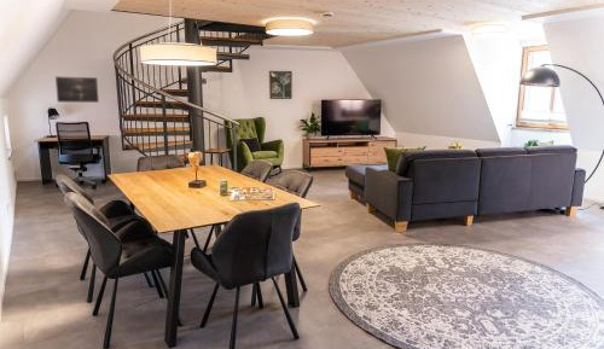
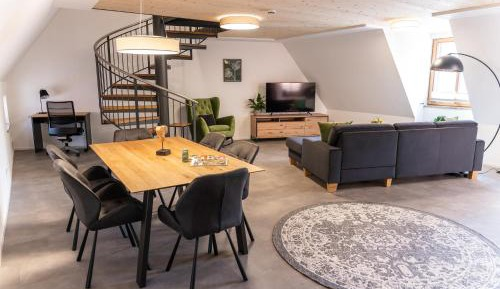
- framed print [54,75,100,104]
